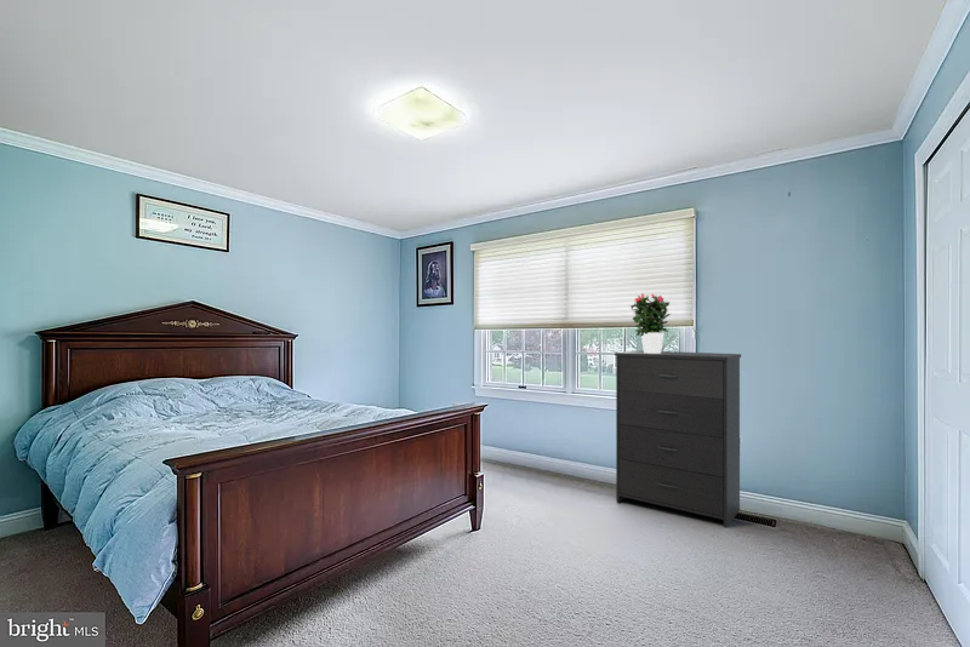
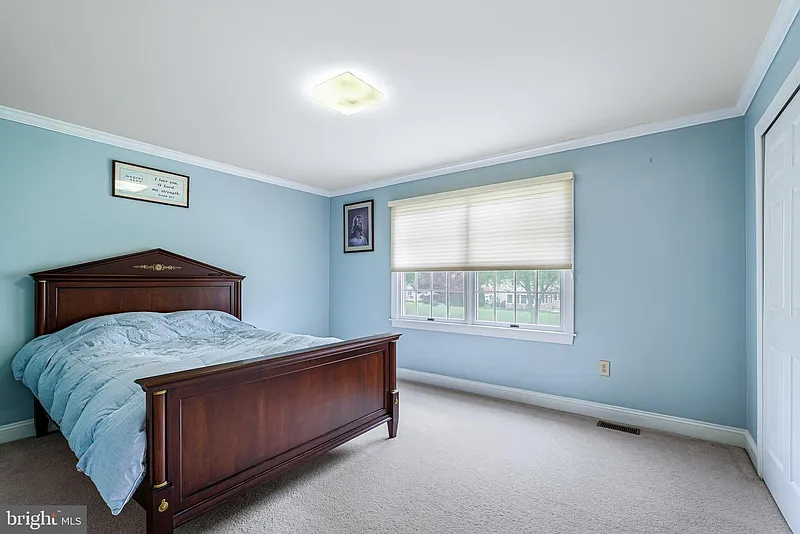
- dresser [614,349,742,529]
- potted flower [629,292,672,354]
